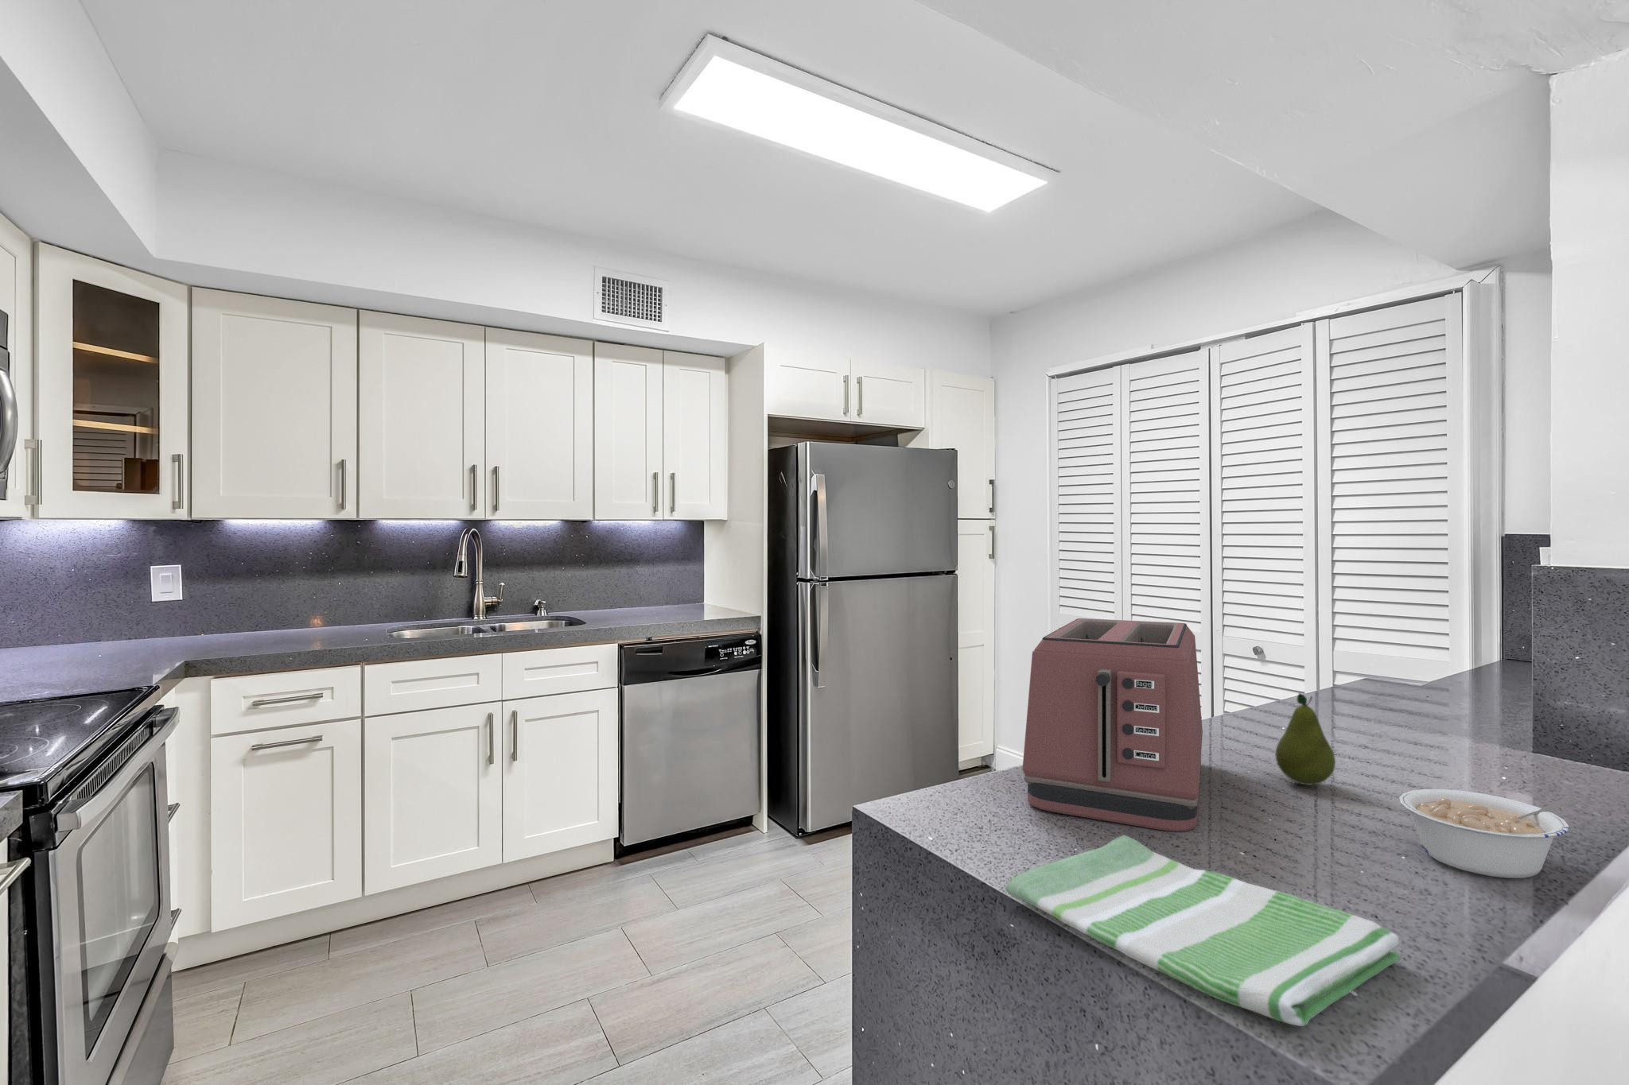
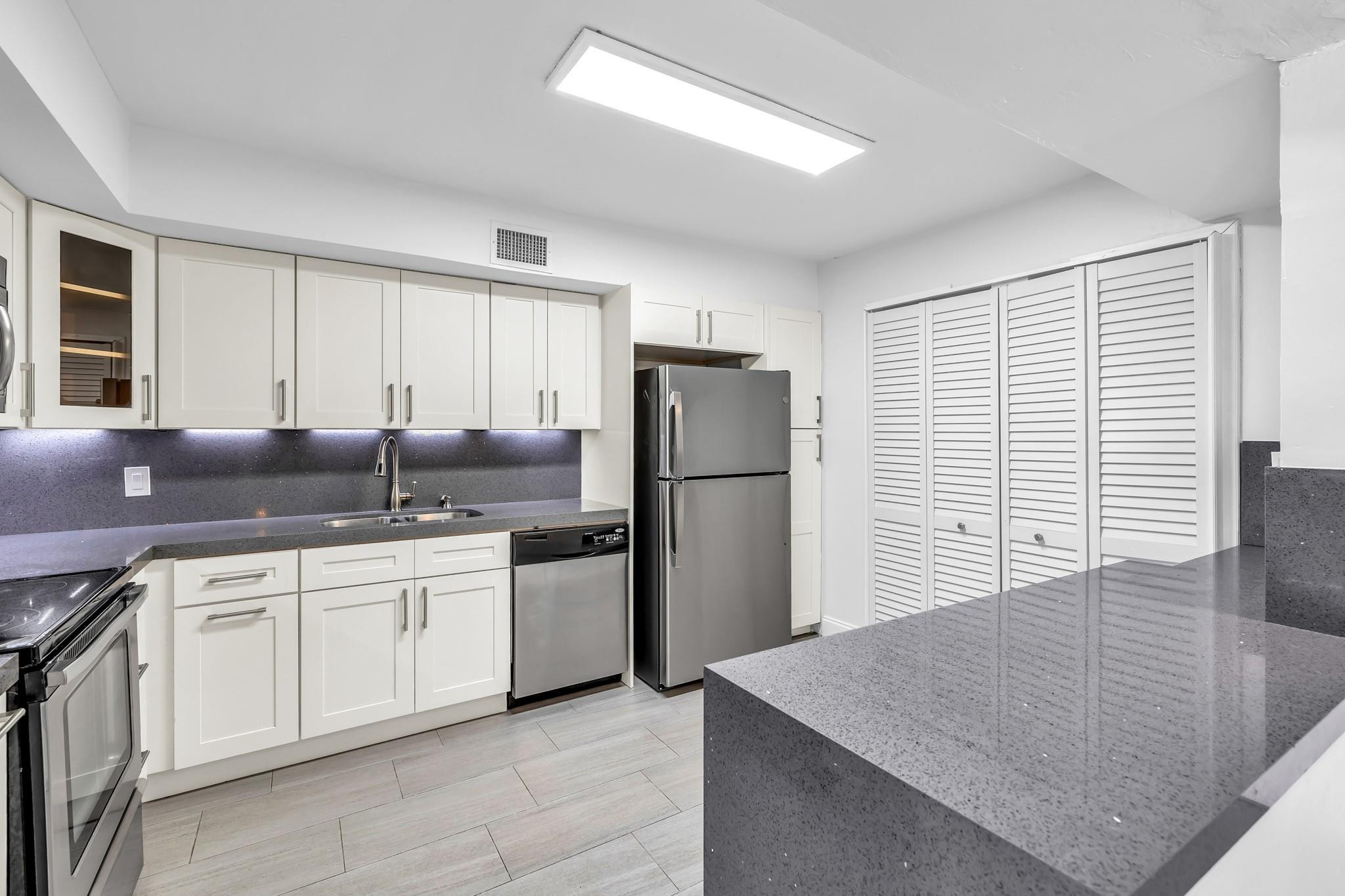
- toaster [1022,618,1204,832]
- legume [1399,788,1579,879]
- dish towel [1004,834,1401,1027]
- fruit [1274,691,1336,786]
